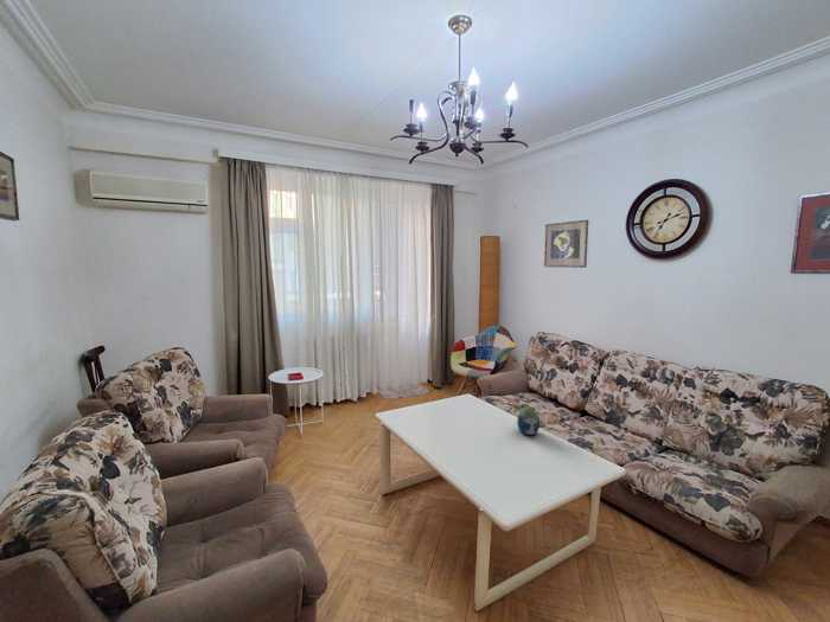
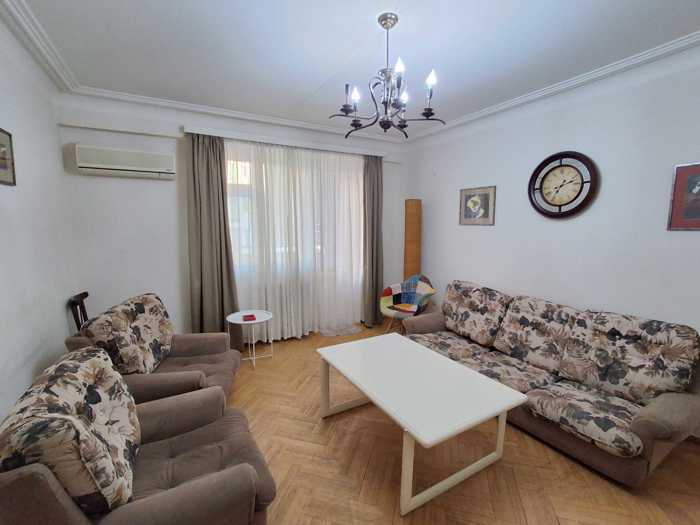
- decorative egg [516,405,541,436]
